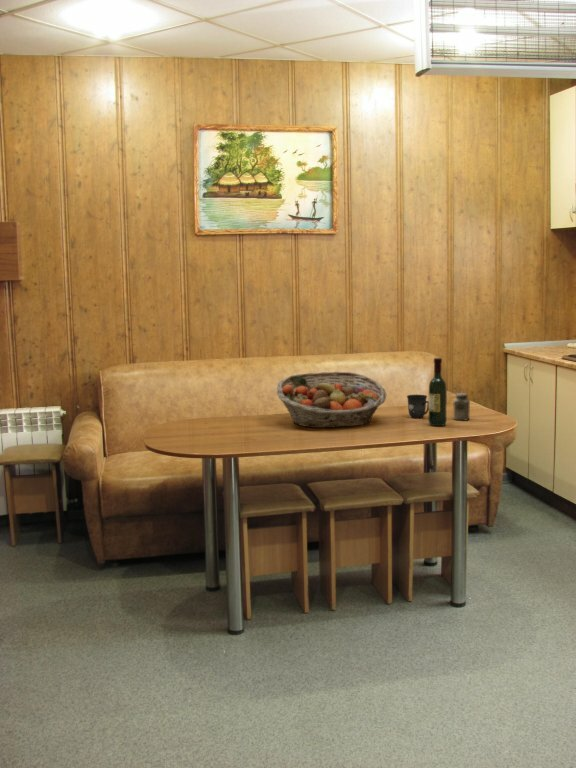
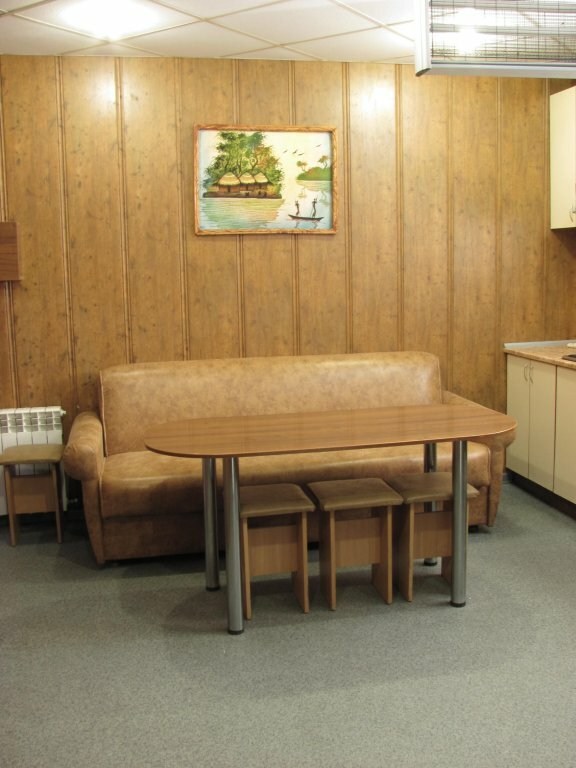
- mug [406,394,429,419]
- salt shaker [453,392,471,422]
- wine bottle [428,357,448,427]
- fruit basket [276,371,387,429]
